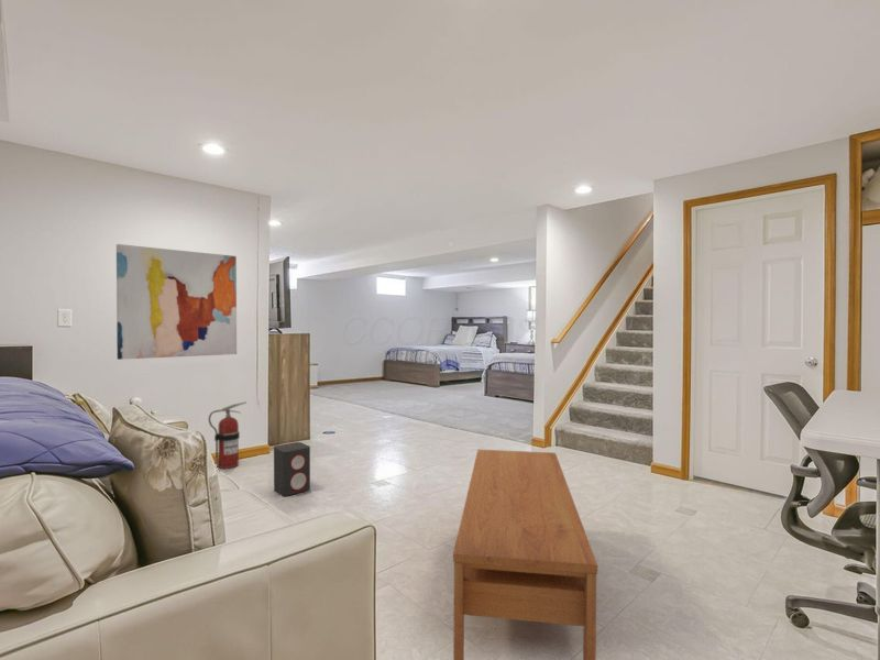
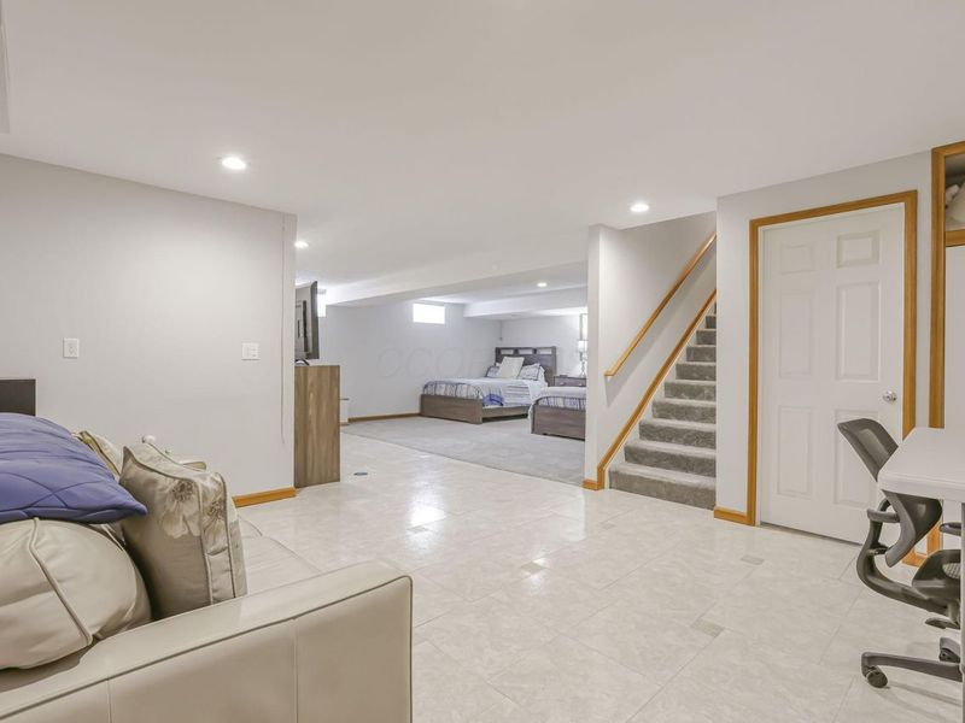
- wall art [116,243,238,361]
- fire extinguisher [208,400,248,470]
- speaker [273,441,311,497]
- coffee table [452,449,598,660]
